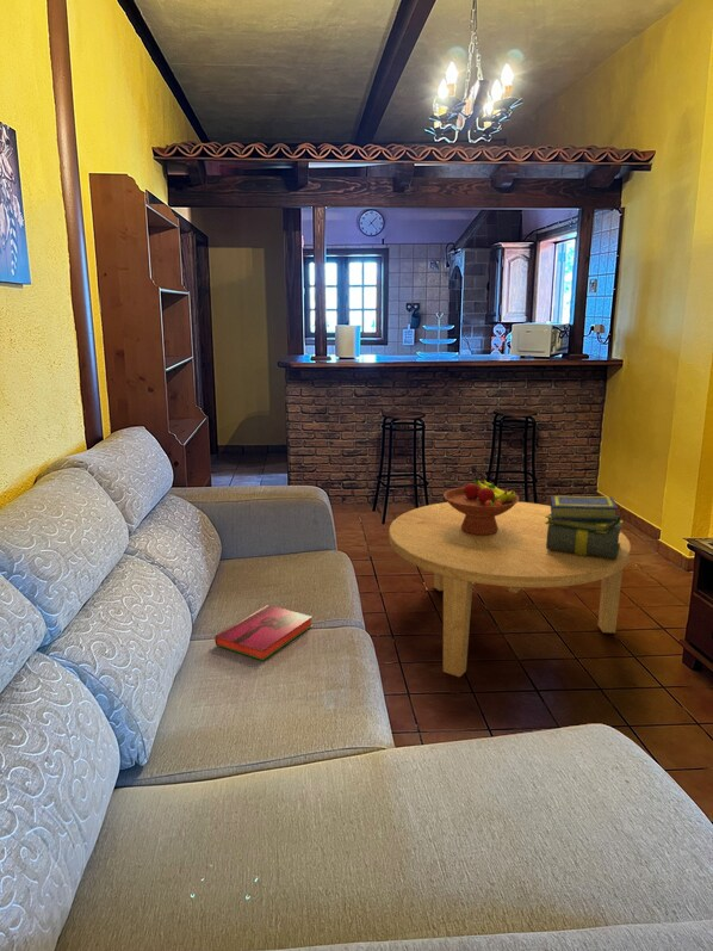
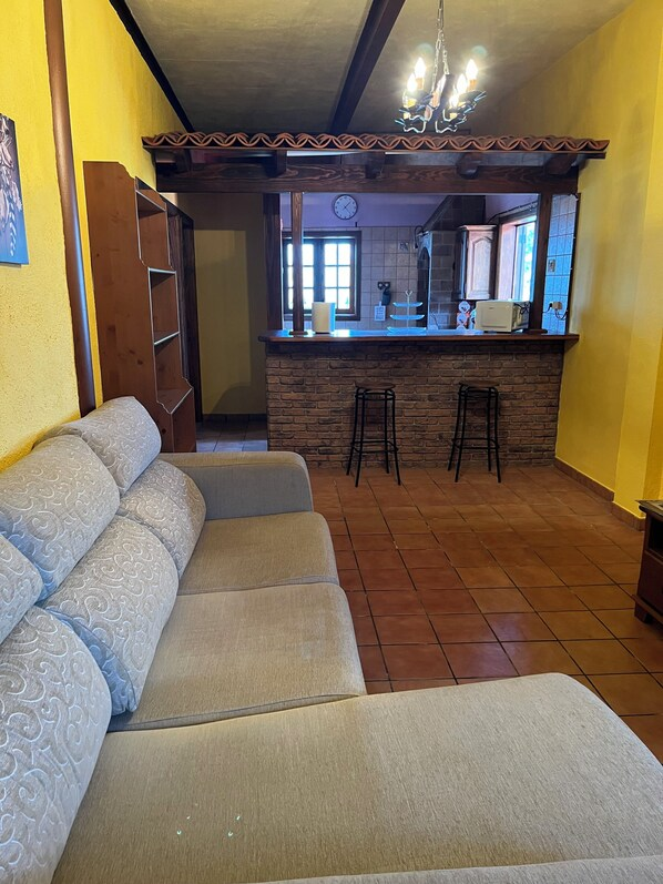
- stack of books [545,494,624,560]
- hardback book [213,604,314,661]
- coffee table [388,501,632,678]
- fruit bowl [442,475,520,536]
